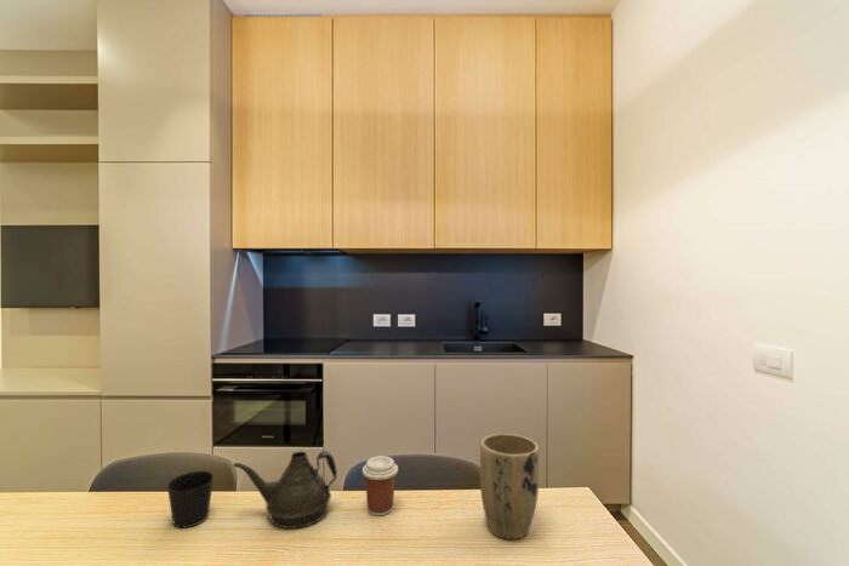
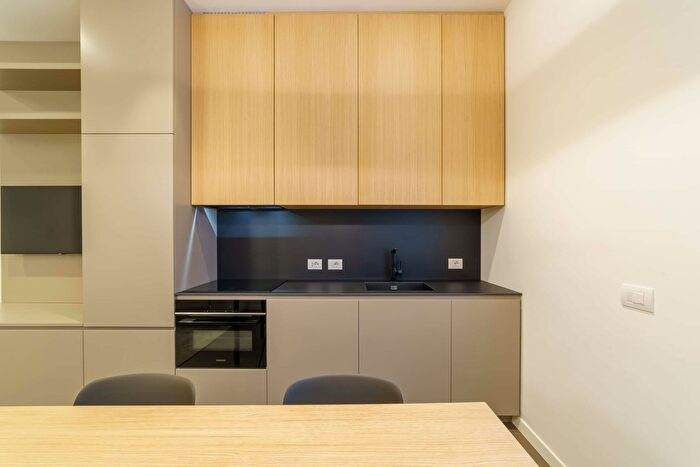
- cup [166,470,215,528]
- coffee cup [361,454,399,516]
- plant pot [479,433,540,541]
- teapot [233,450,338,530]
